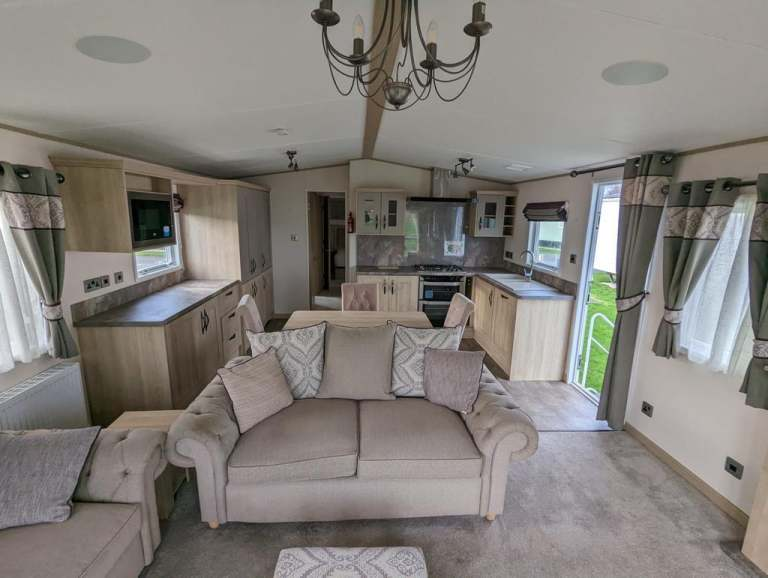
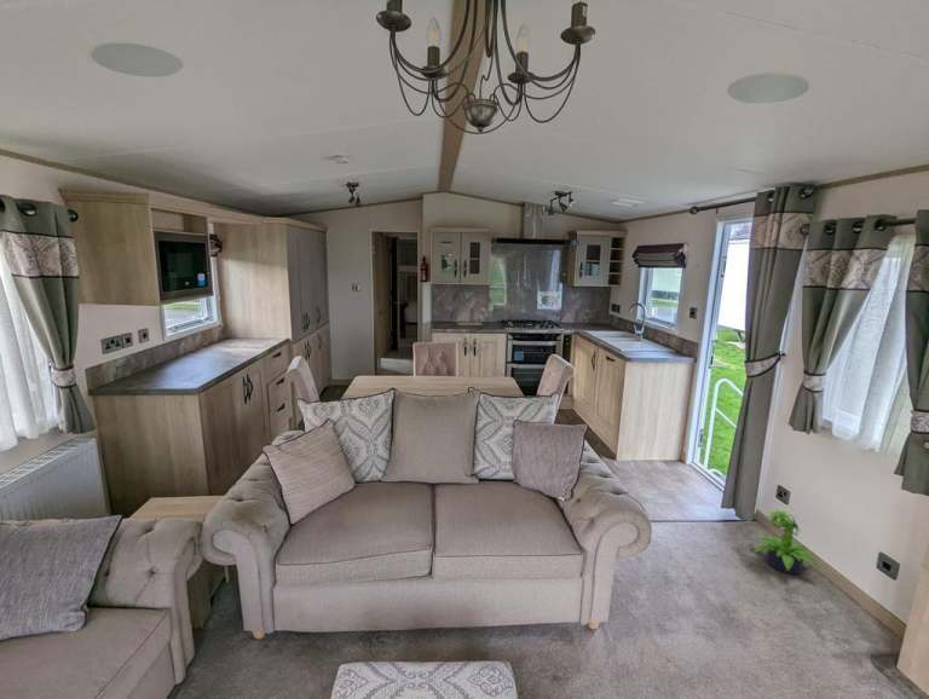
+ potted plant [752,509,820,576]
